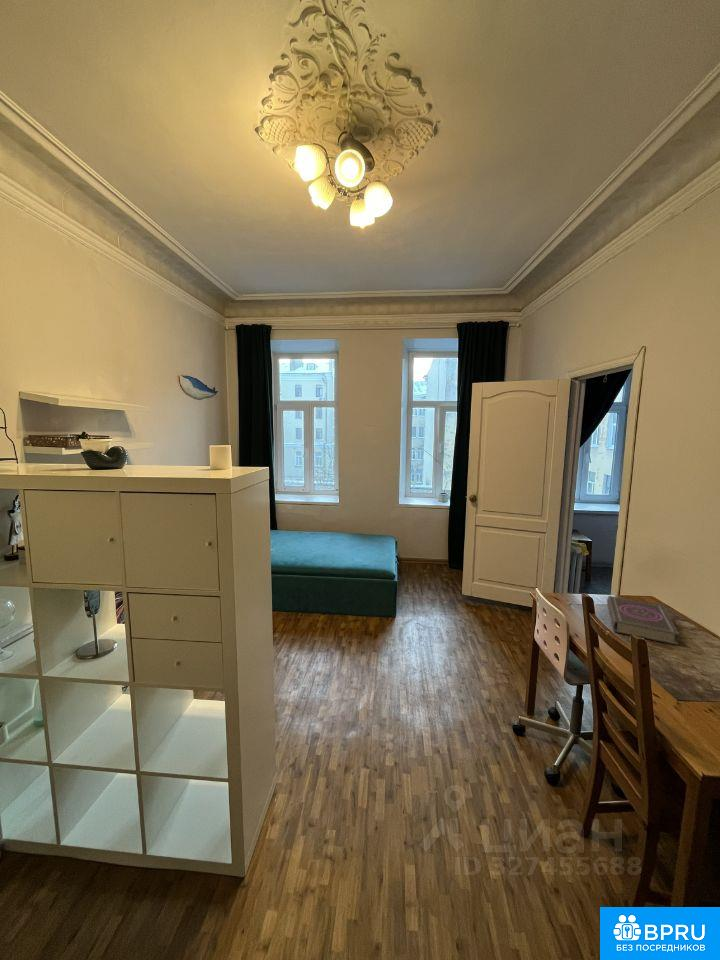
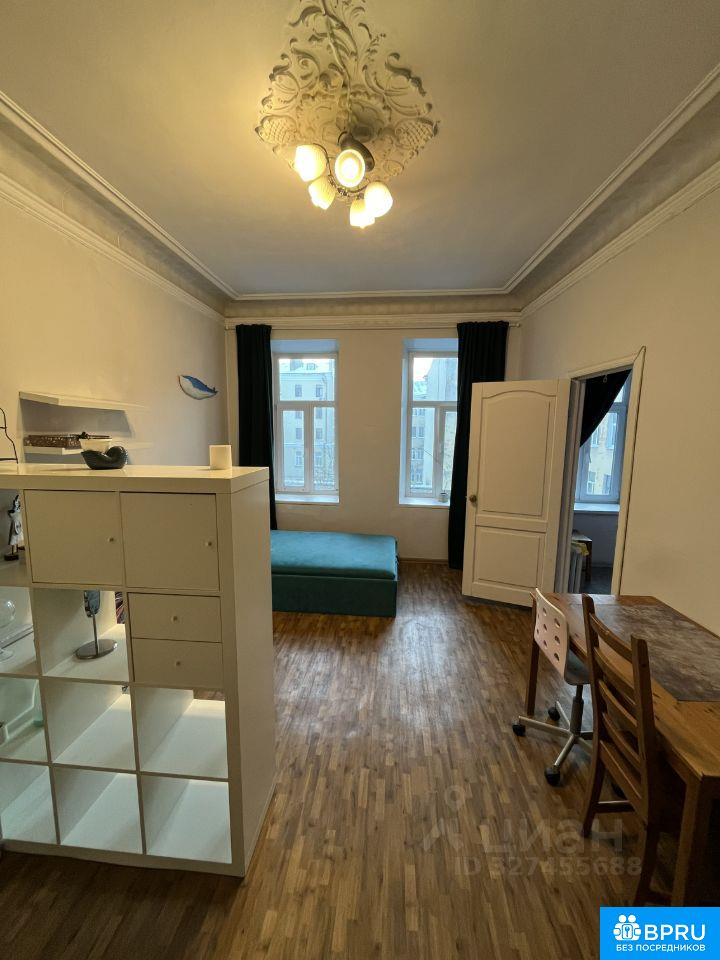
- book [606,595,680,646]
